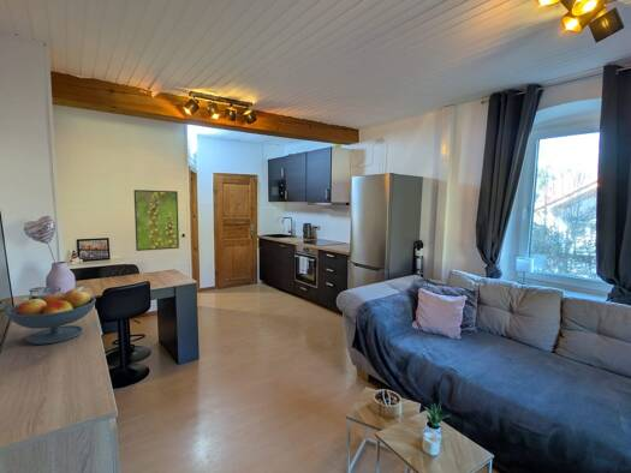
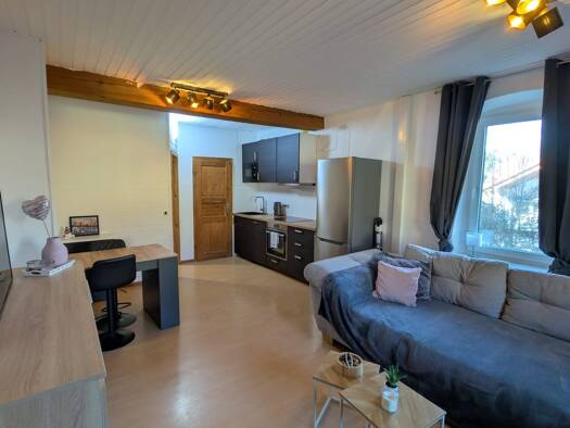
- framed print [133,188,180,252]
- fruit bowl [5,288,97,346]
